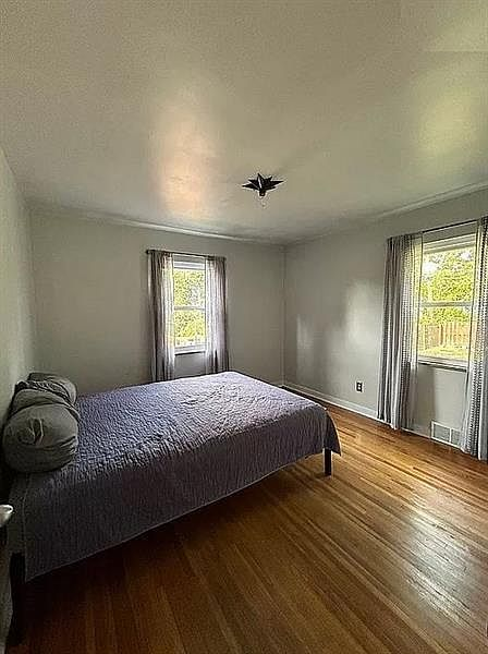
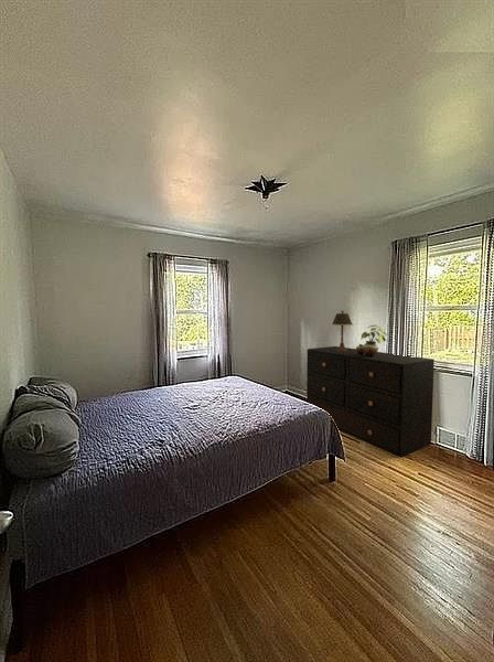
+ dresser [305,345,436,458]
+ potted plant [355,324,388,356]
+ table lamp [331,310,354,352]
